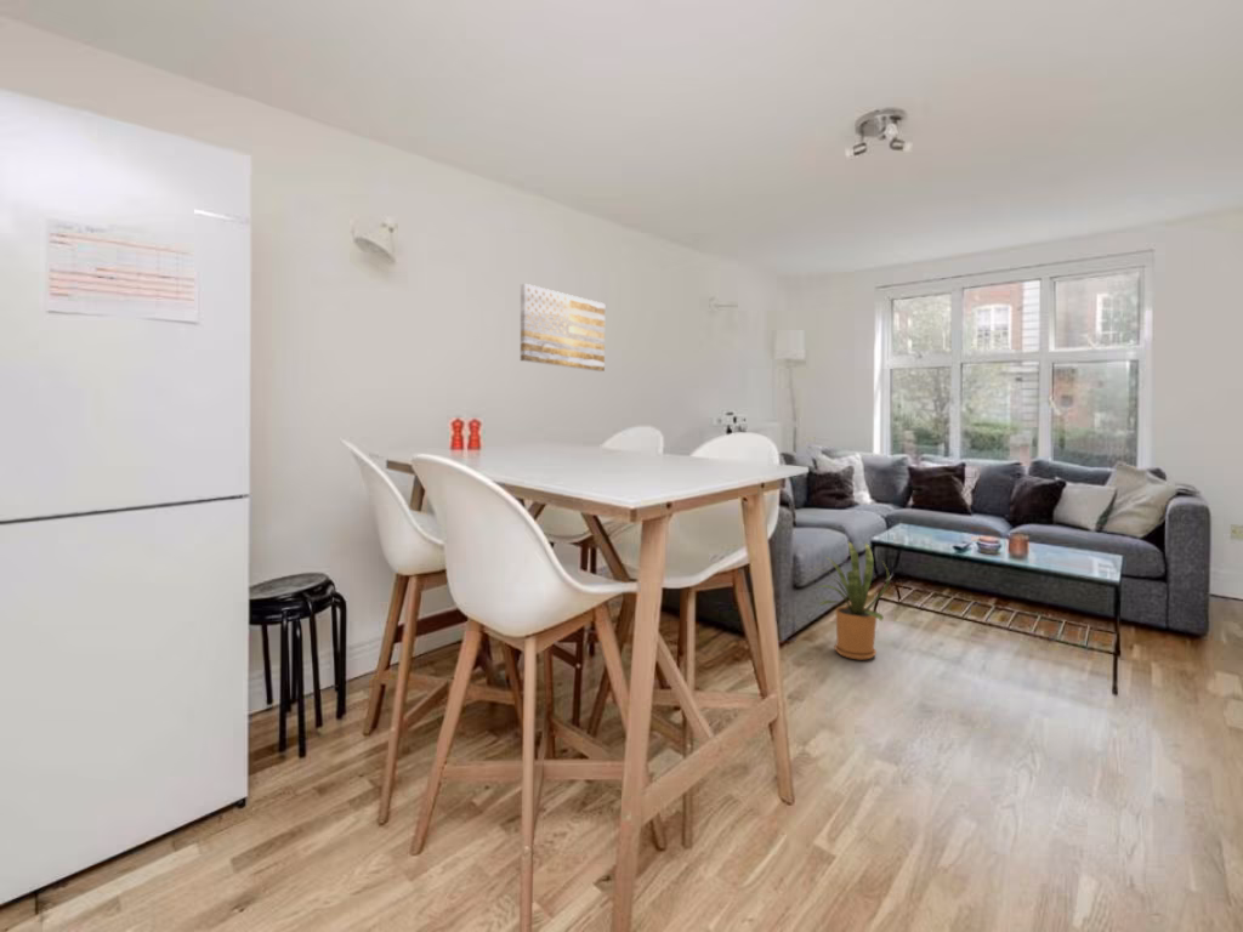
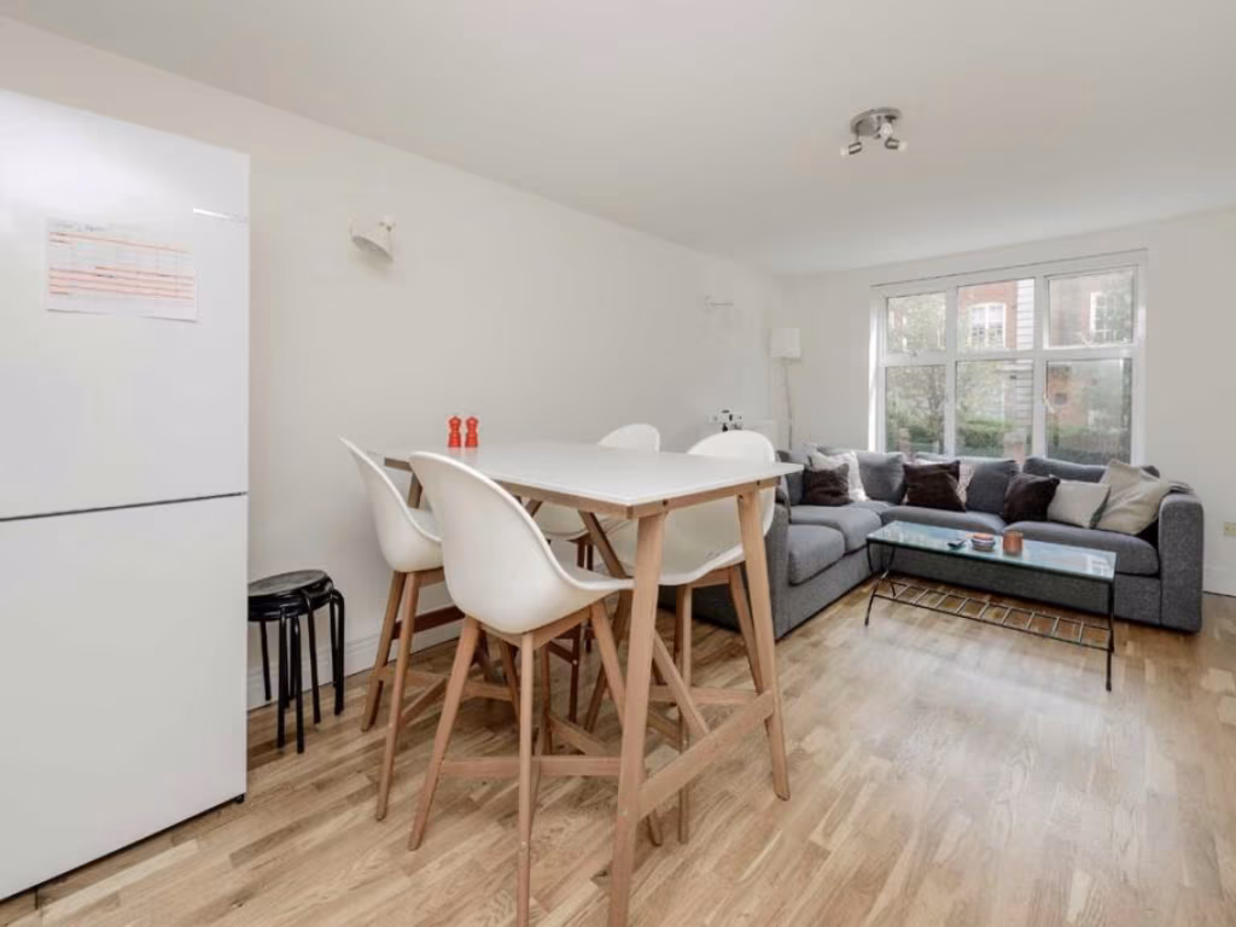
- house plant [811,540,891,661]
- wall art [520,283,606,373]
